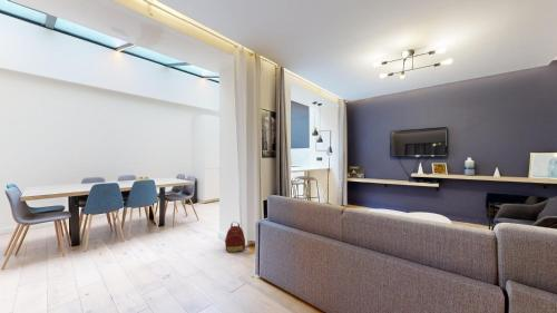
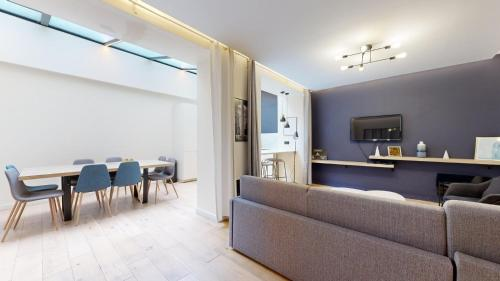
- backpack [224,221,246,253]
